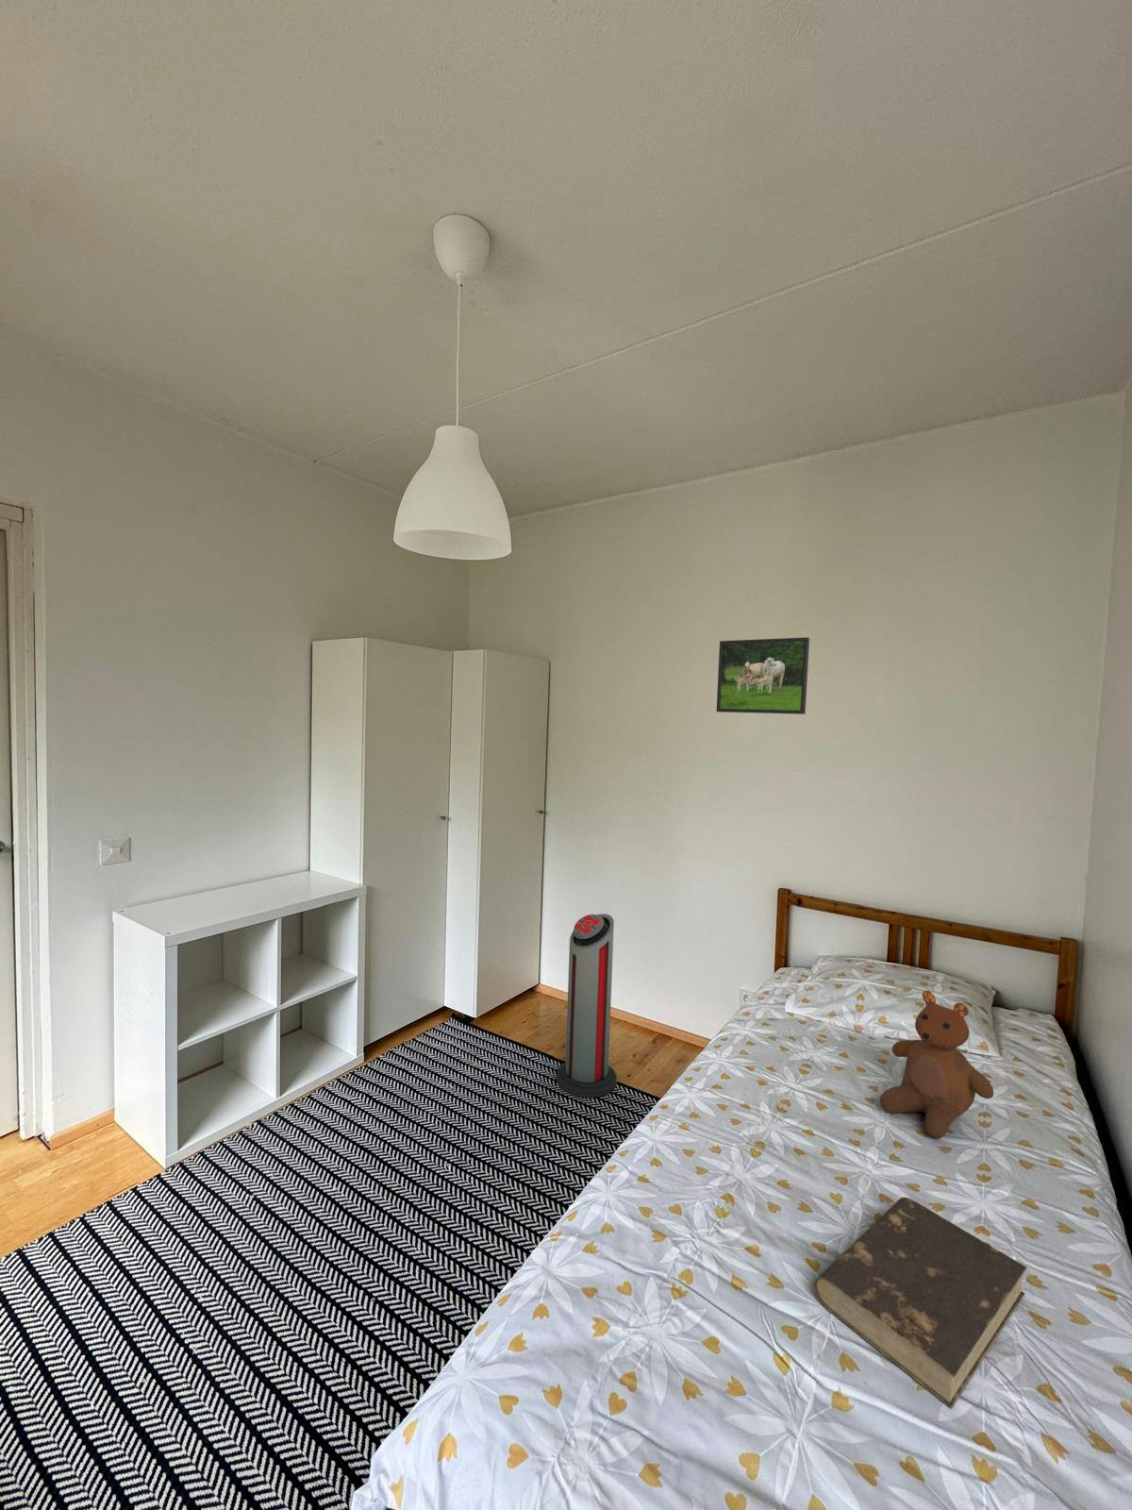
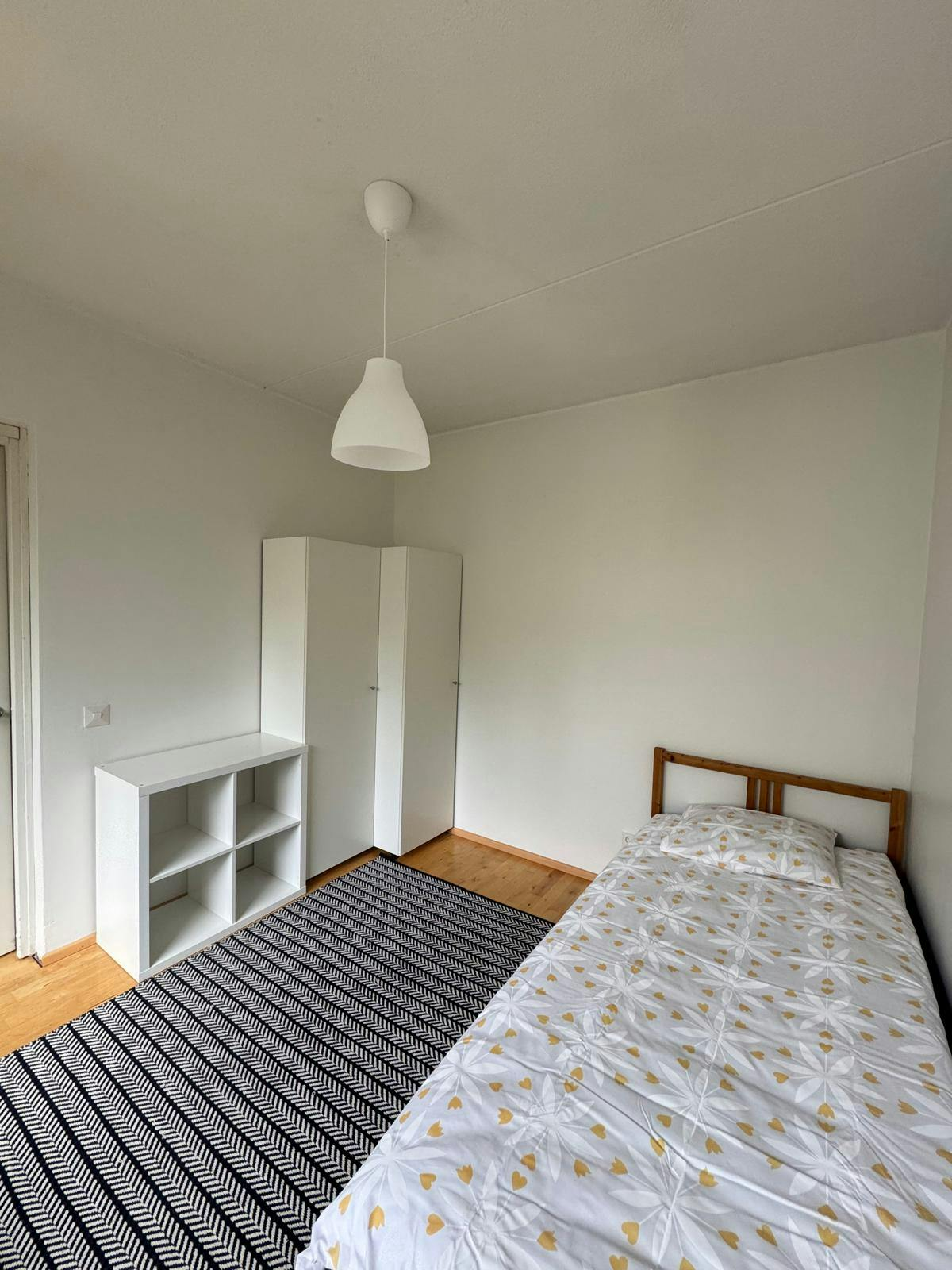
- teddy bear [879,990,994,1139]
- air purifier [555,913,618,1099]
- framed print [715,636,810,716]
- book [813,1196,1029,1409]
